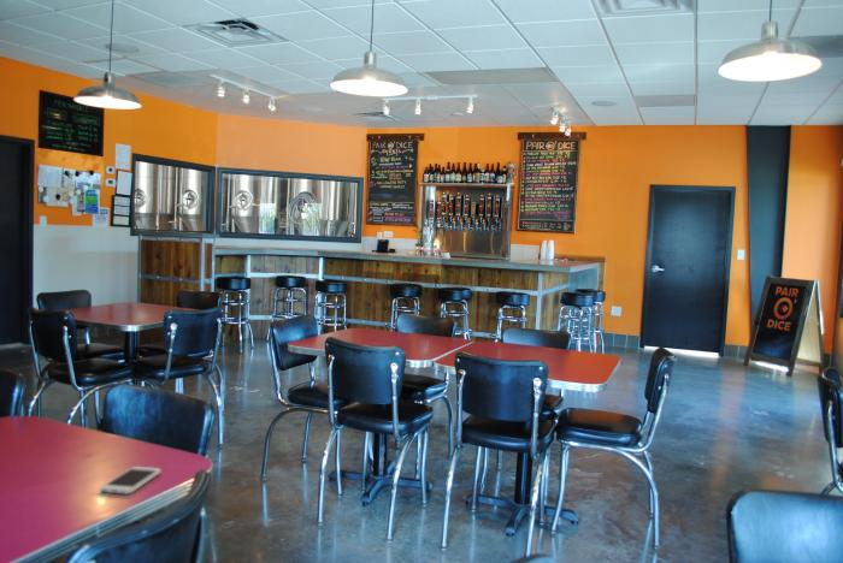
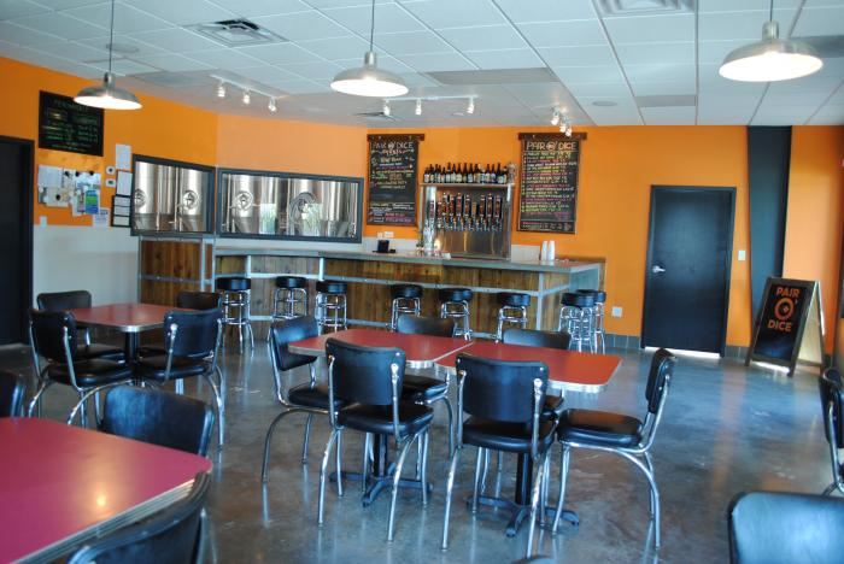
- smartphone [100,466,161,496]
